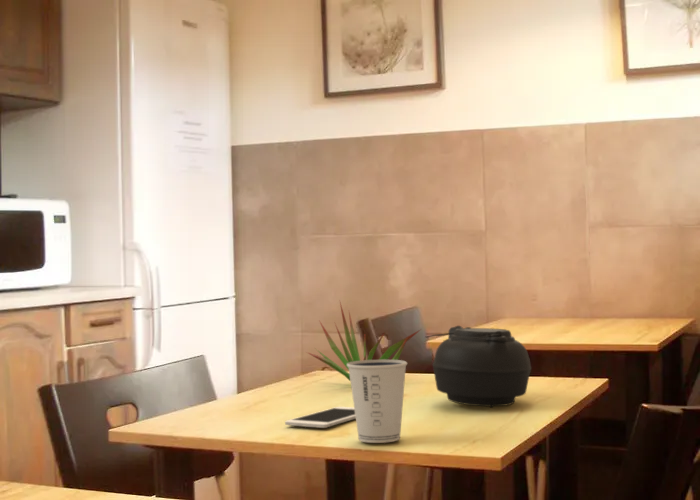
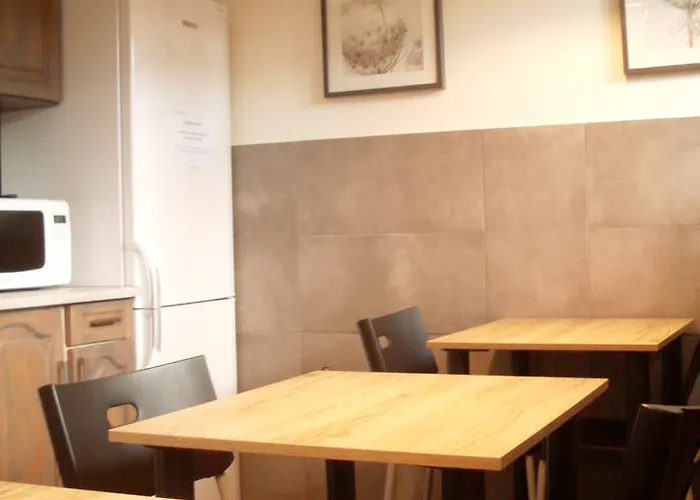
- cell phone [284,406,356,429]
- dixie cup [347,359,408,444]
- teapot [424,325,532,409]
- succulent plant [306,298,421,382]
